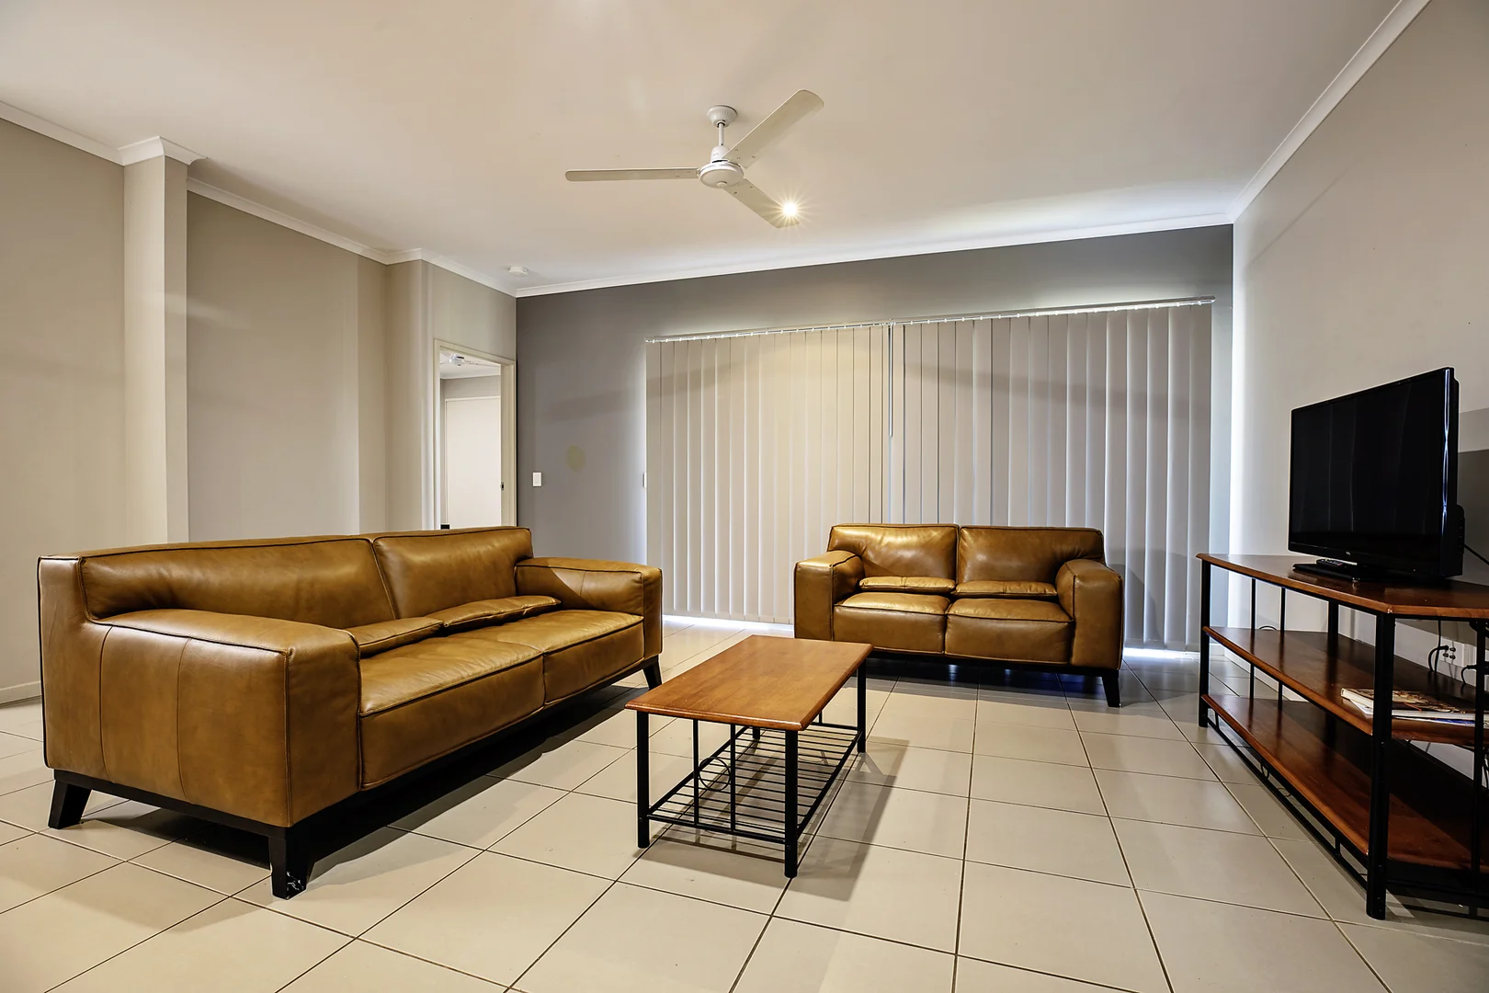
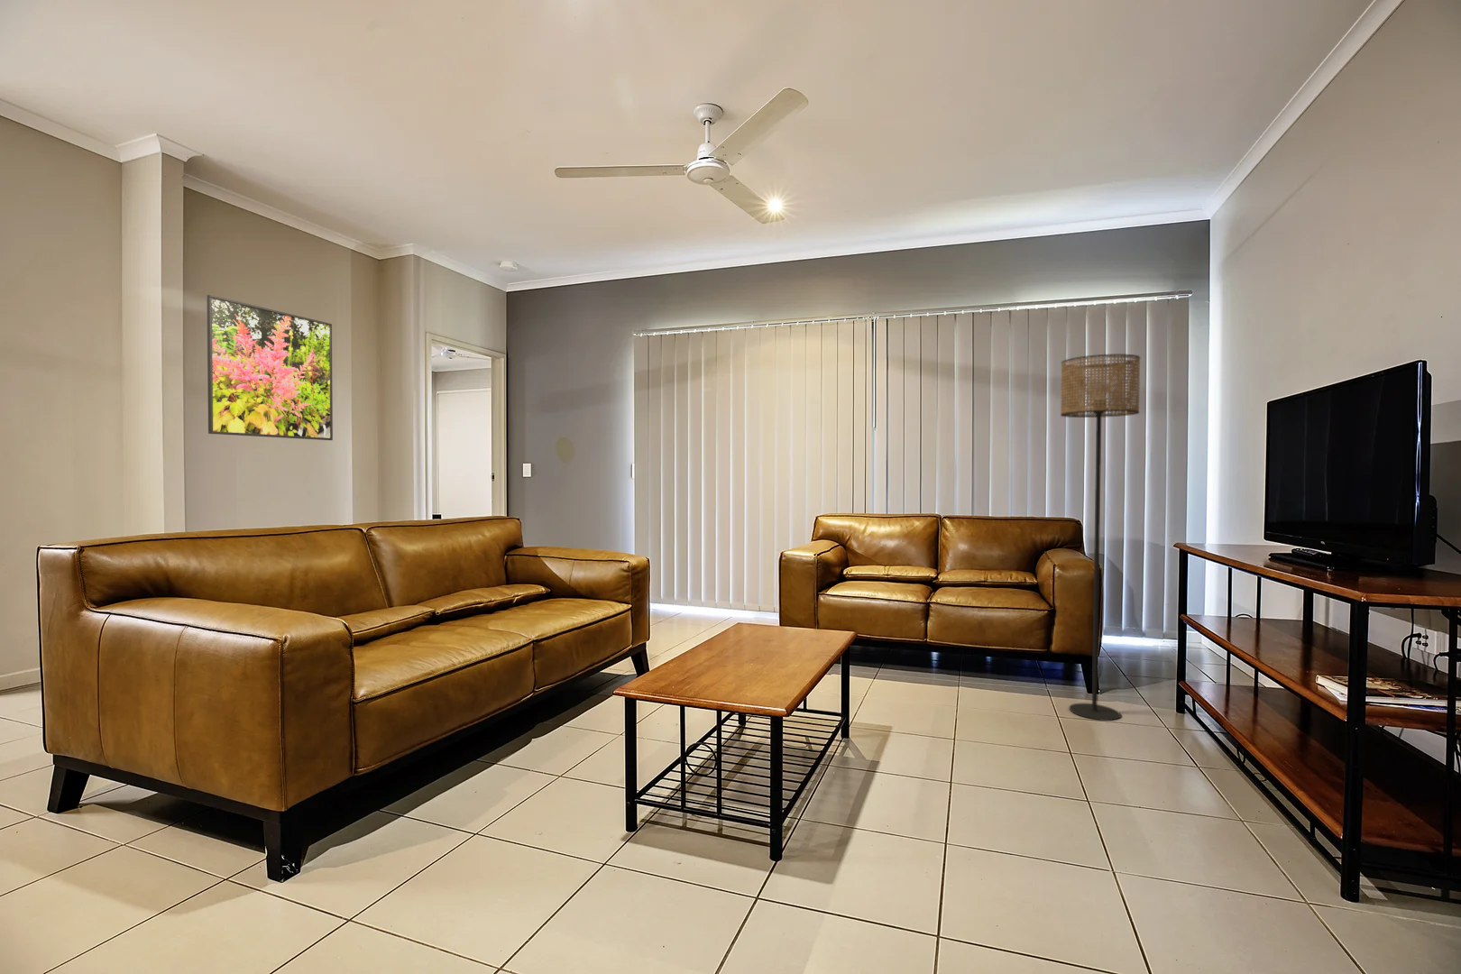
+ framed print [205,294,334,441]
+ floor lamp [1060,353,1140,722]
